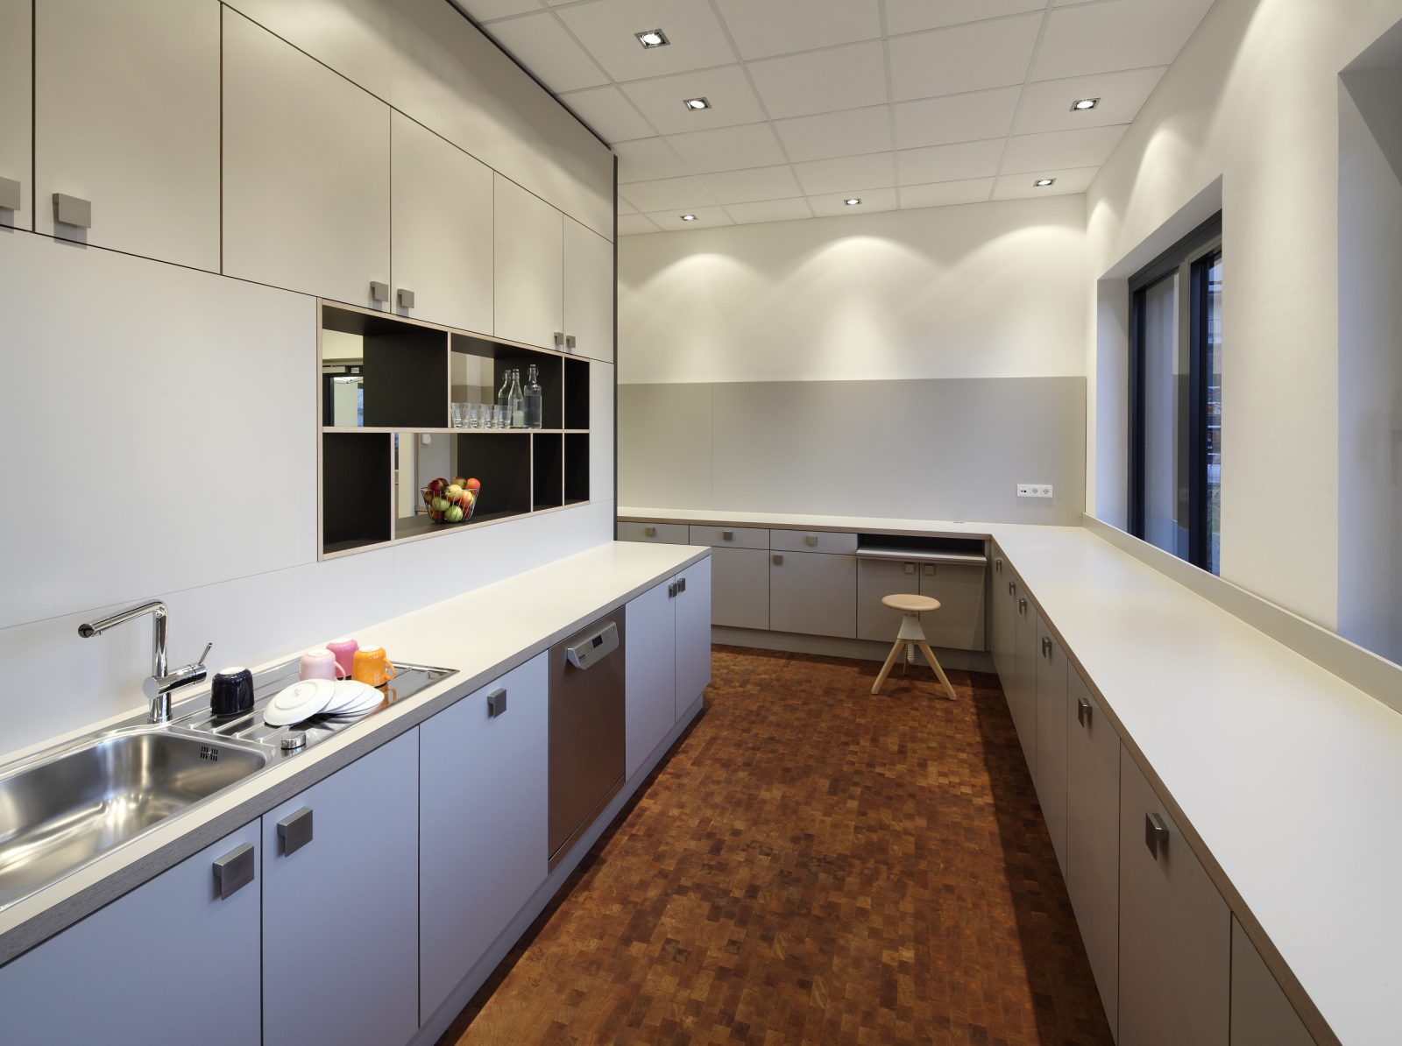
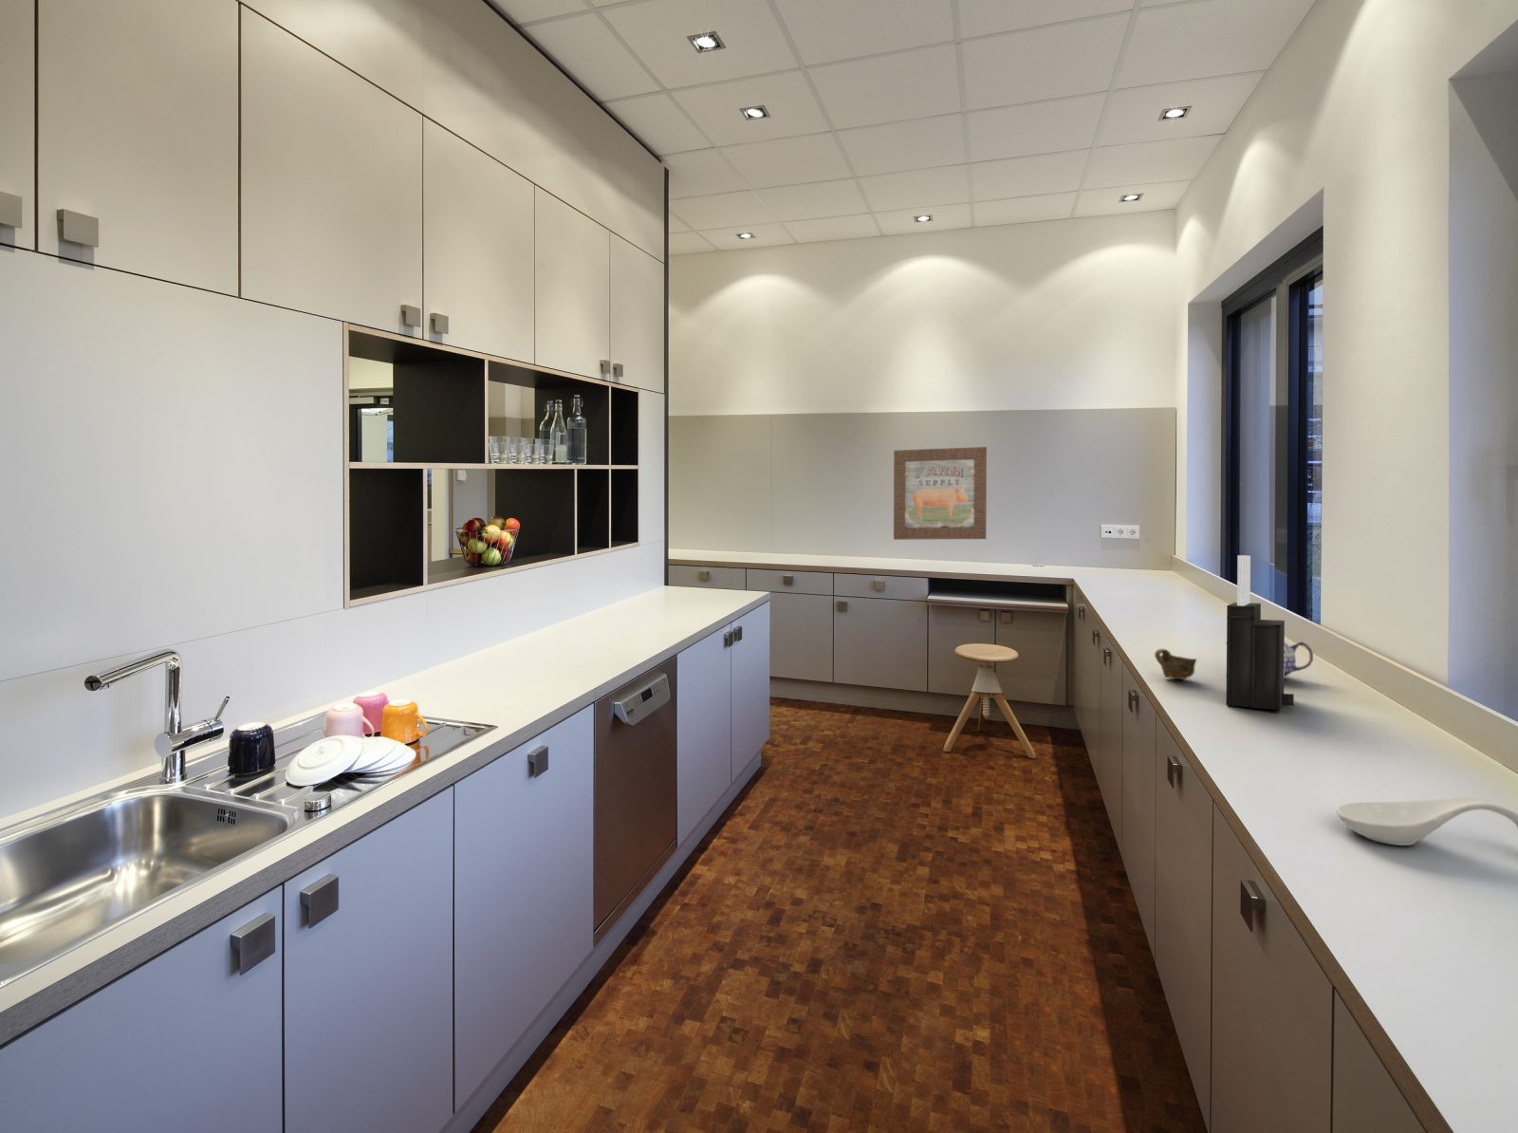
+ spoon rest [1335,795,1518,846]
+ cup [1154,649,1197,681]
+ knife block [1225,555,1296,711]
+ wall art [892,446,987,540]
+ teapot [1224,639,1315,680]
